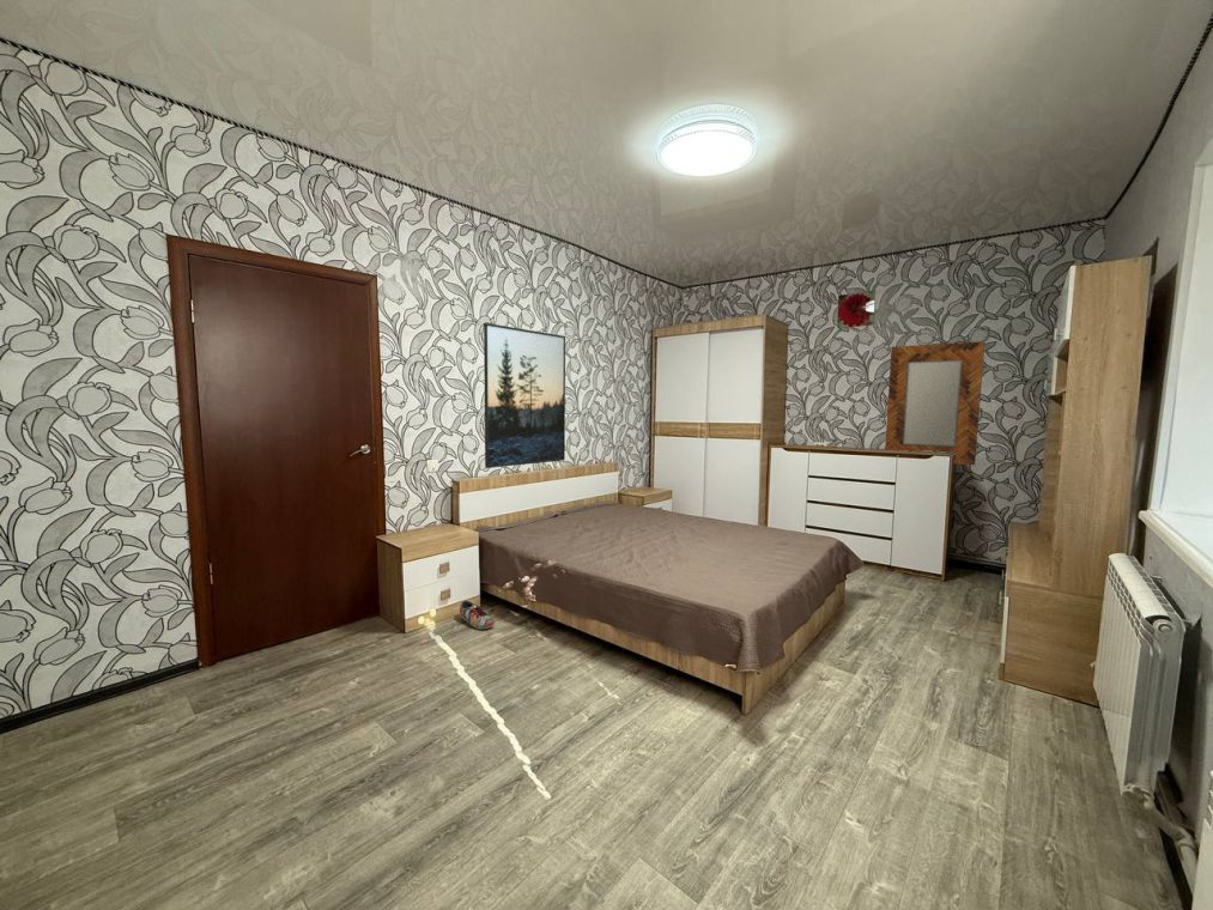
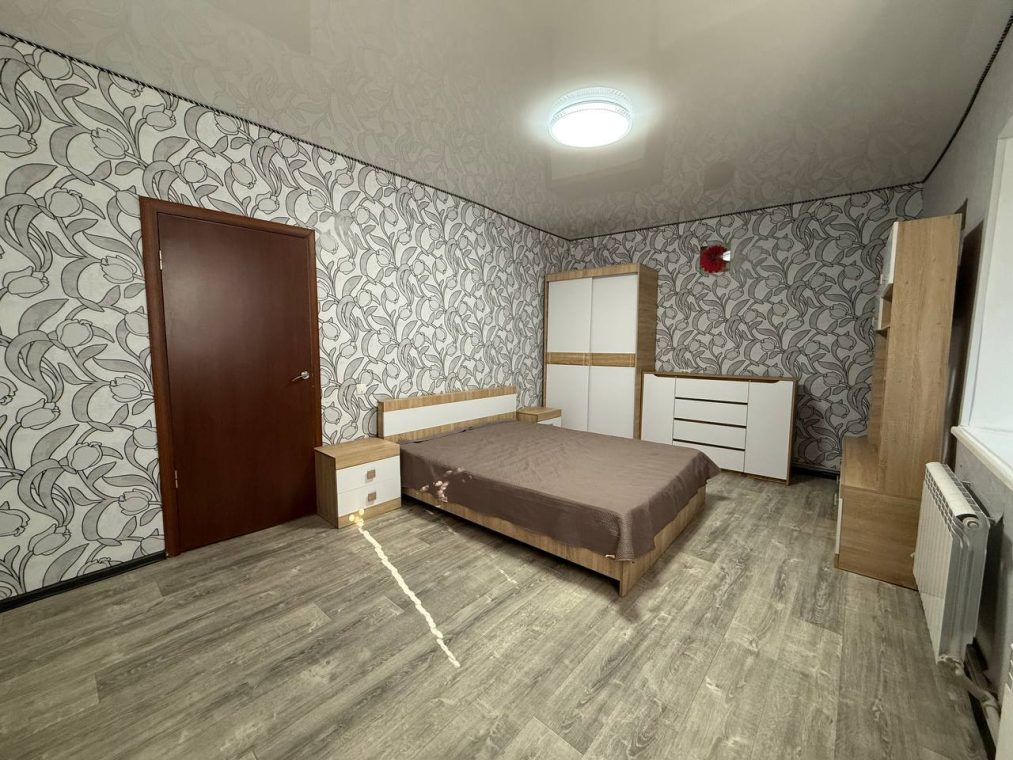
- home mirror [884,340,985,466]
- shoe [459,600,496,630]
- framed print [483,322,566,469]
